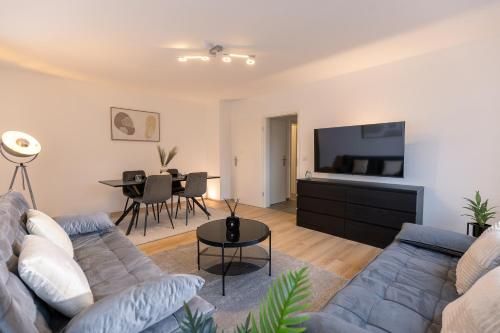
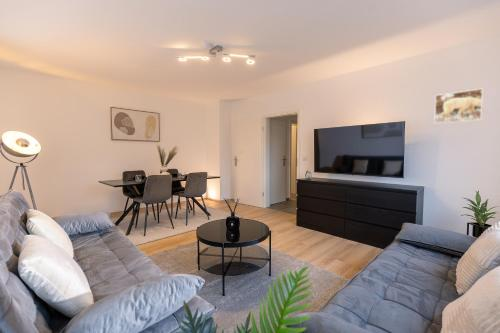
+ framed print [433,88,484,125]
